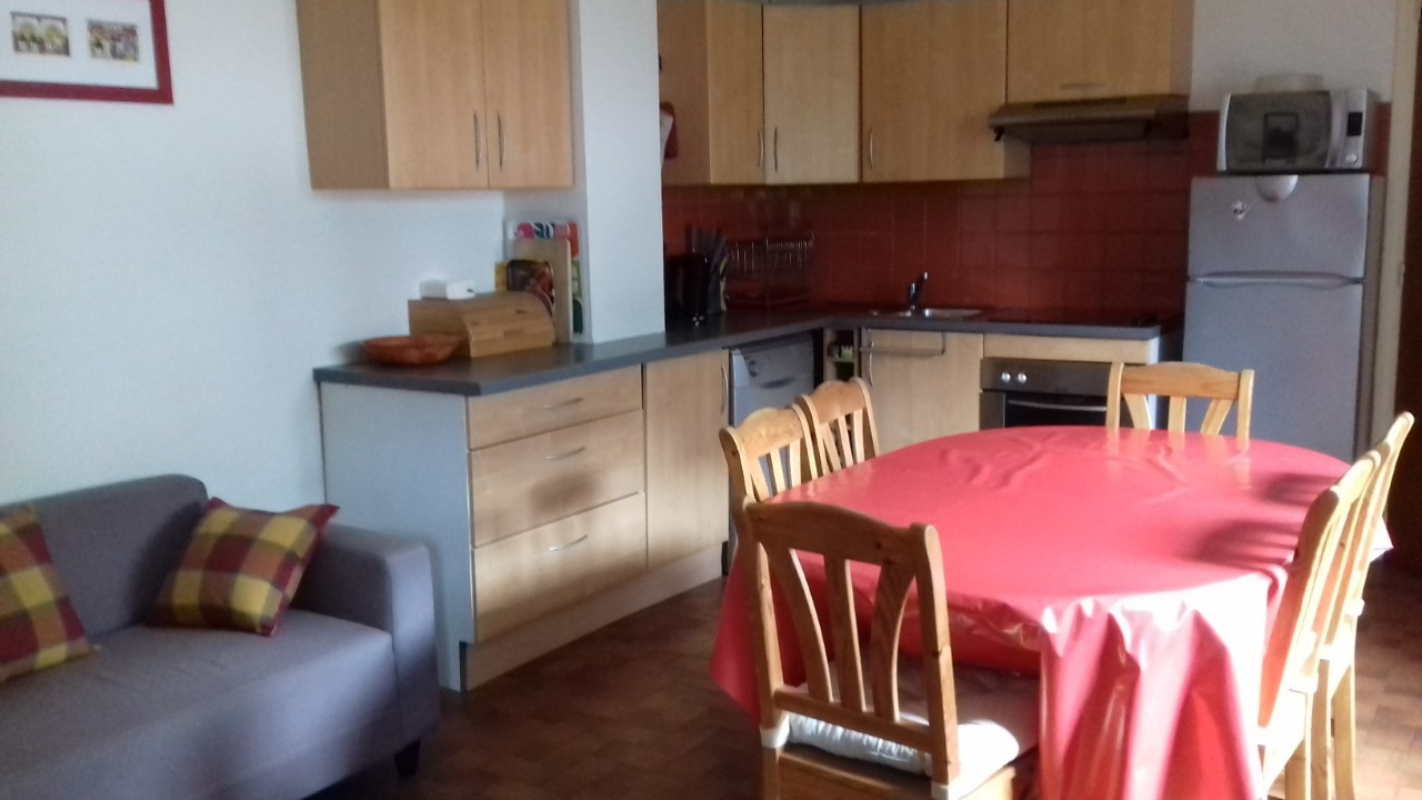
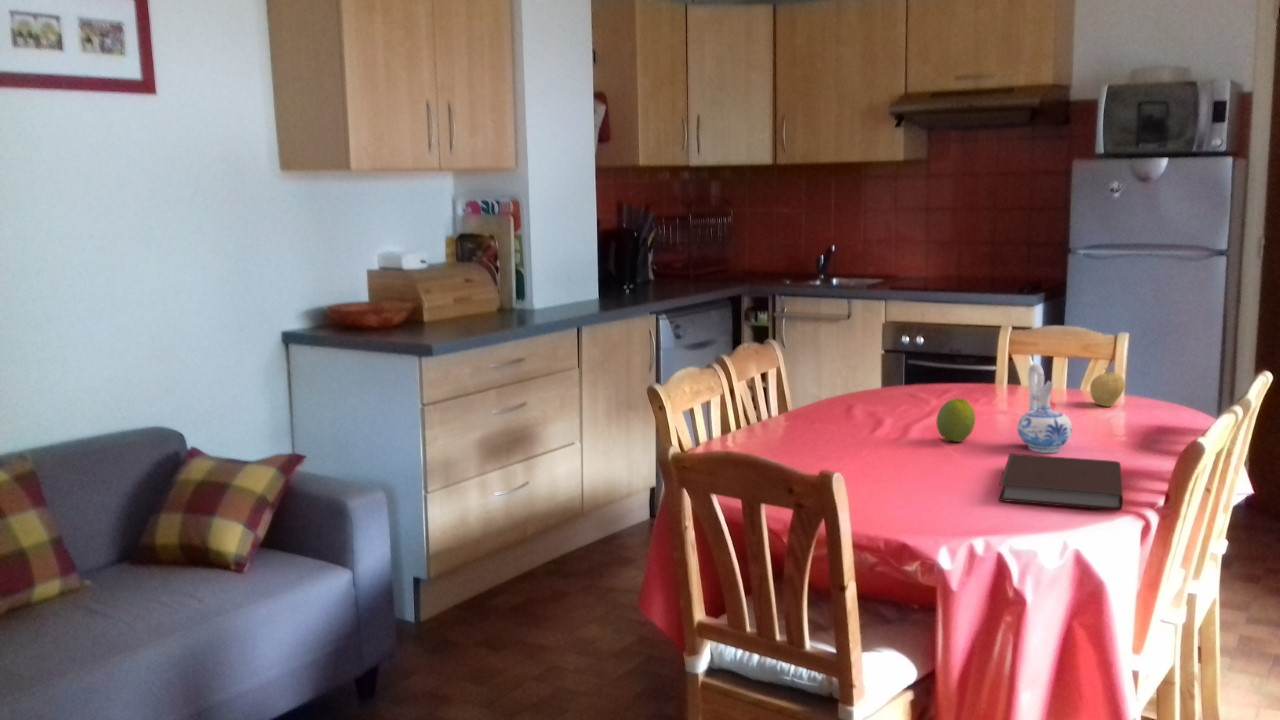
+ fruit [935,397,976,443]
+ ceramic pitcher [1016,363,1073,454]
+ notebook [998,453,1124,511]
+ fruit [1089,366,1126,407]
